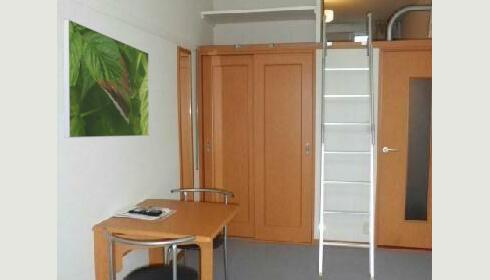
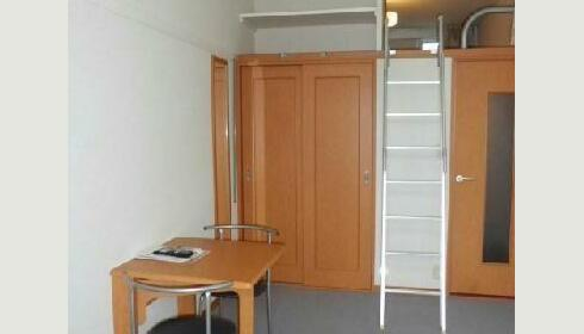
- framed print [62,18,150,139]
